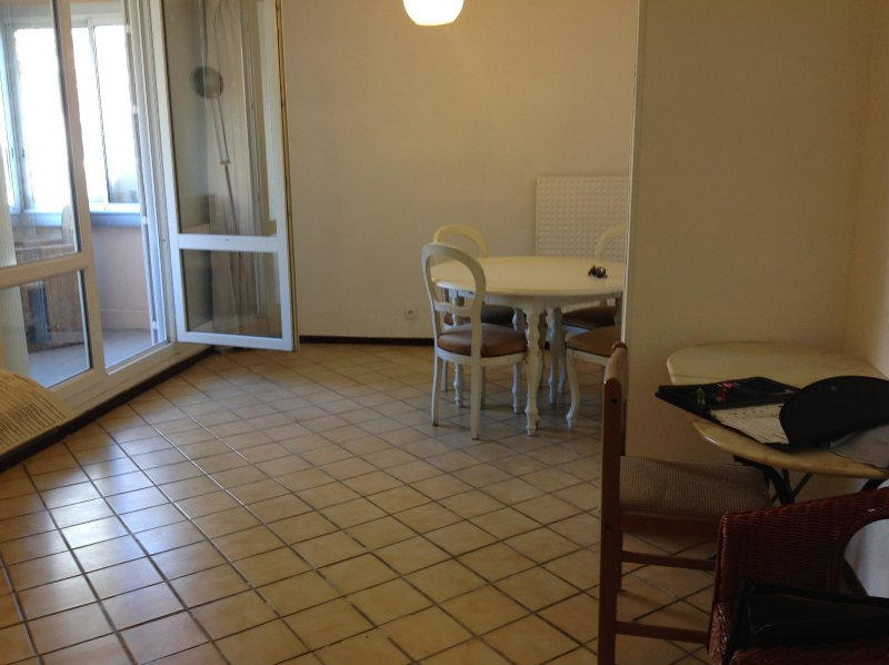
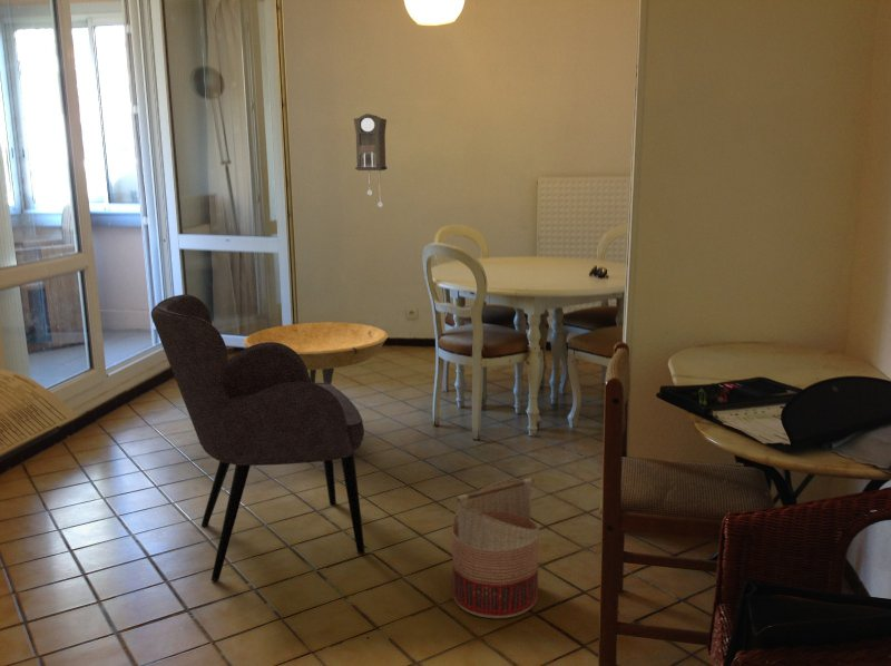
+ pendulum clock [353,112,388,208]
+ side table [243,321,389,385]
+ basket [451,478,540,619]
+ armchair [150,293,365,582]
